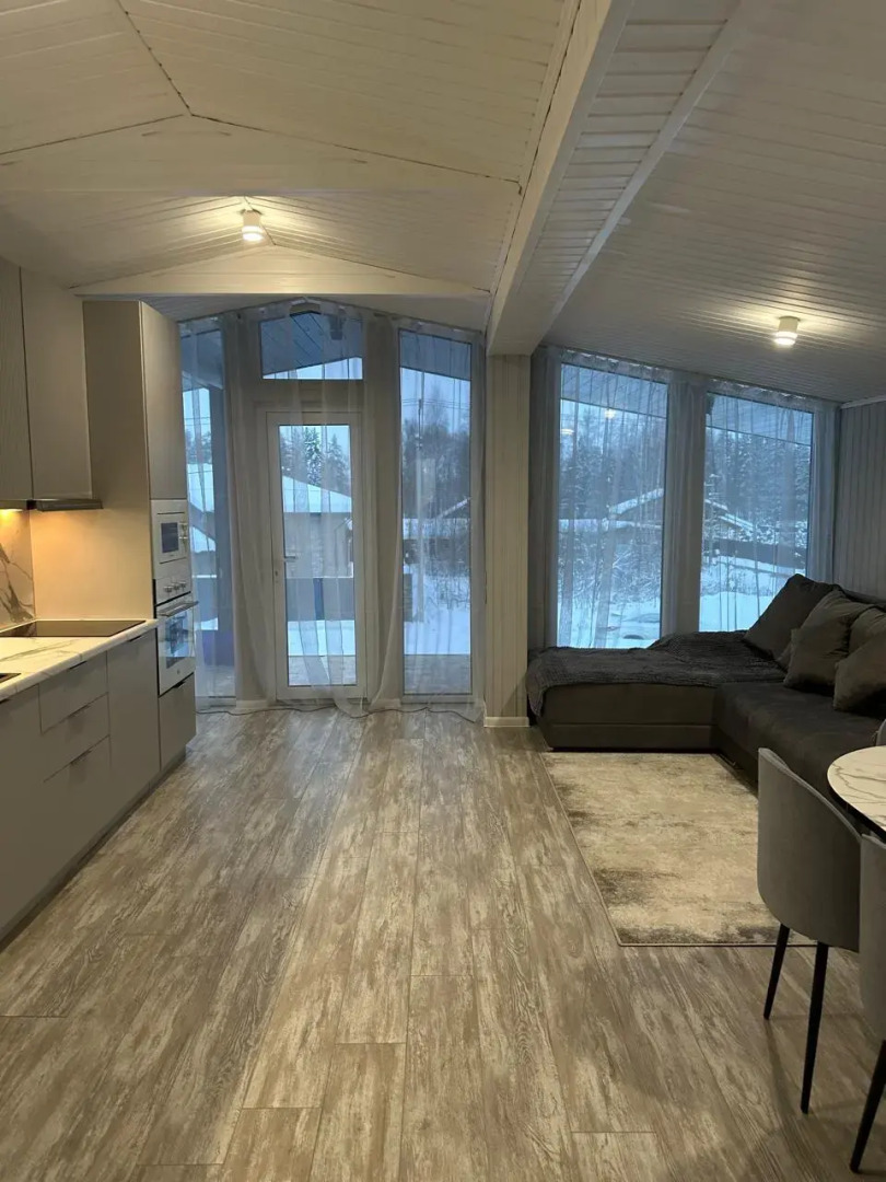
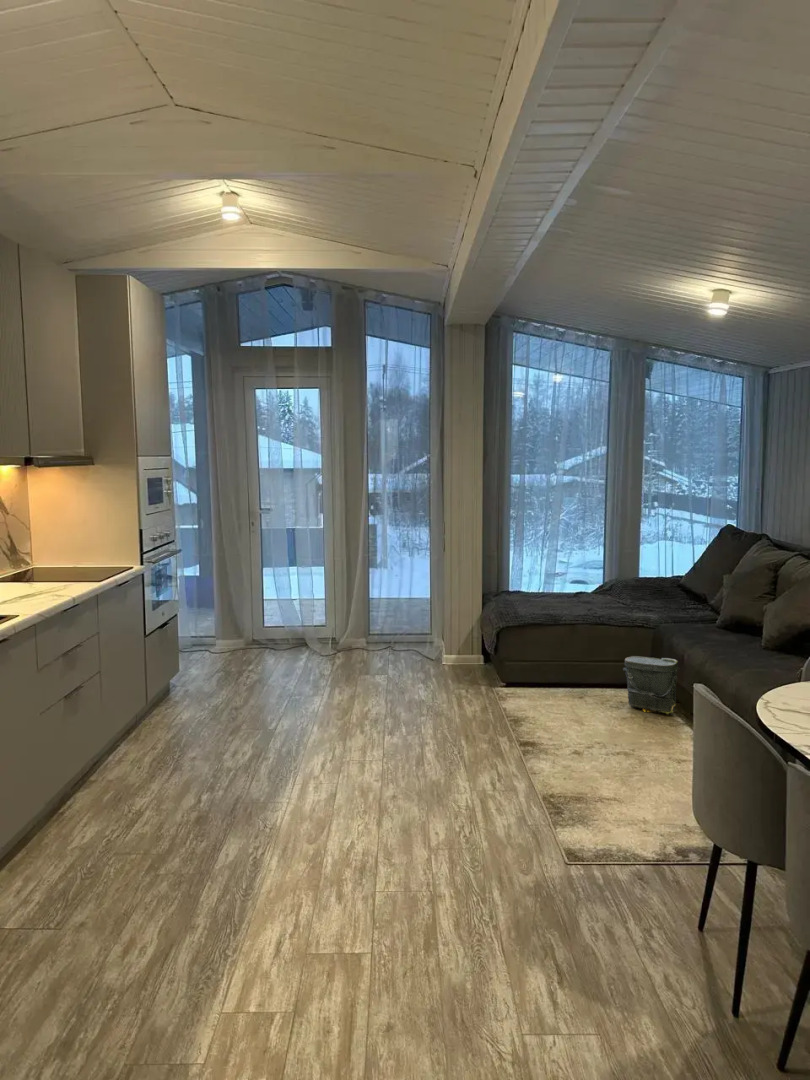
+ bag [622,655,679,716]
